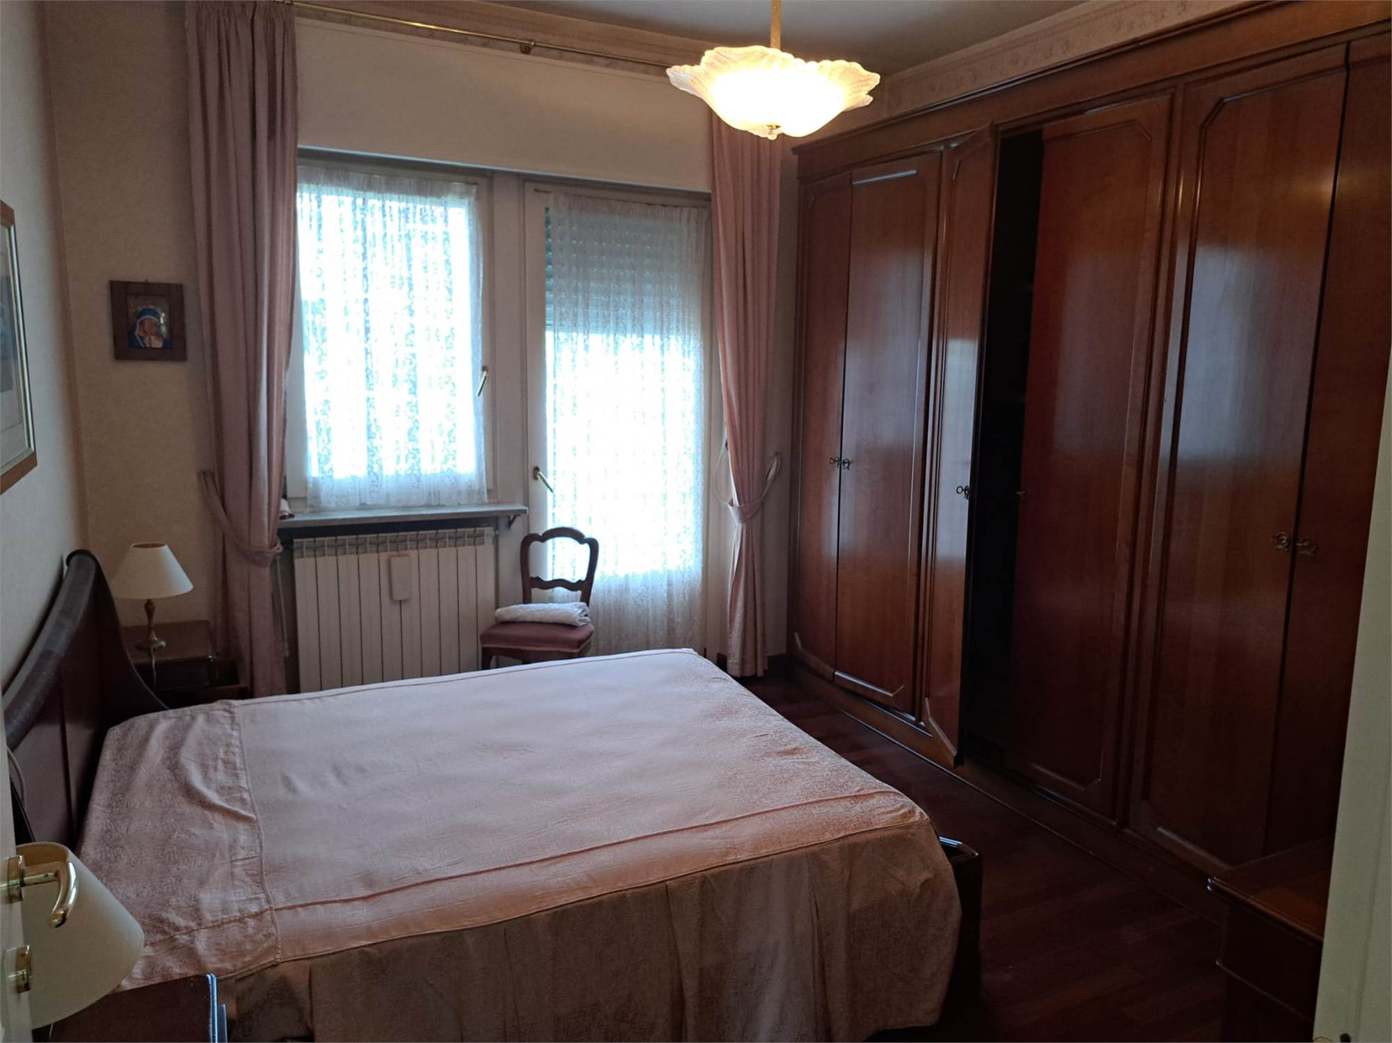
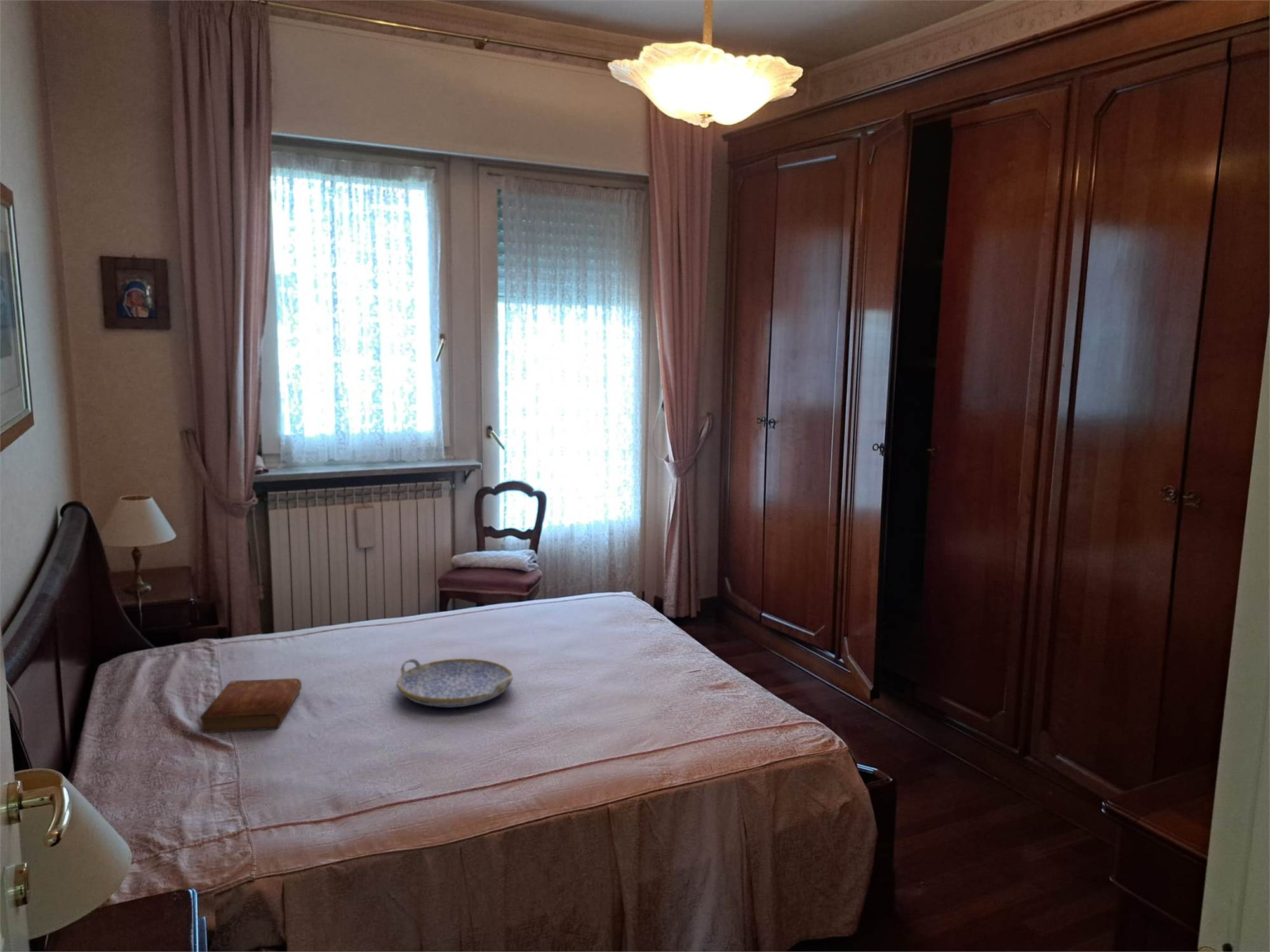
+ serving tray [396,658,514,708]
+ bible [200,678,302,733]
